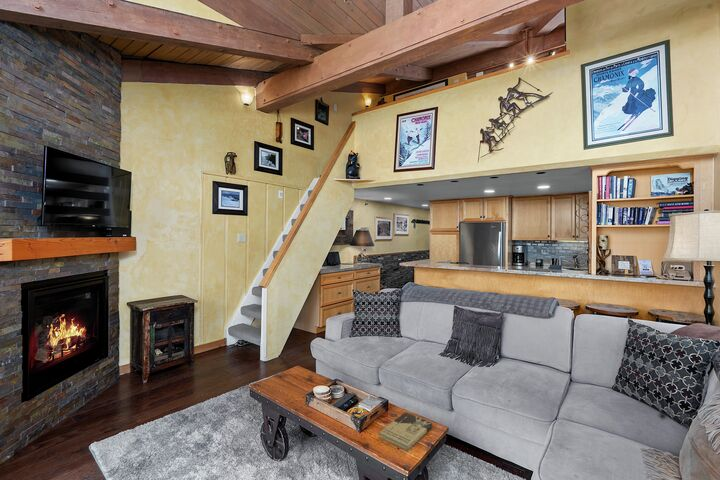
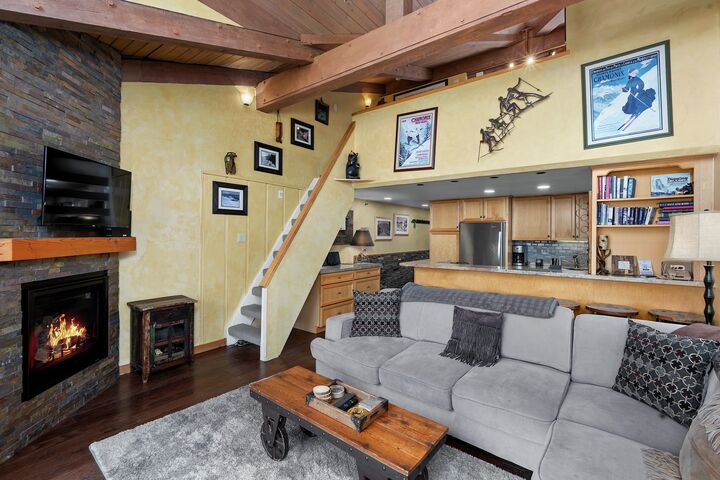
- book [379,411,433,451]
